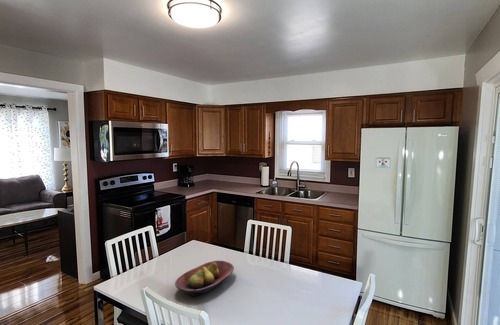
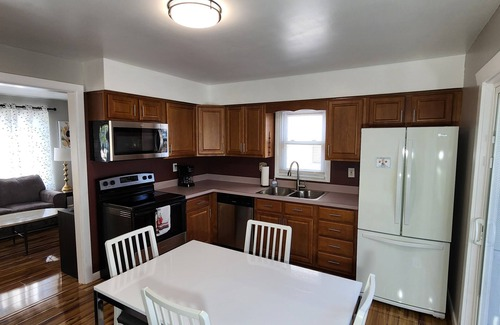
- fruit bowl [174,260,235,297]
